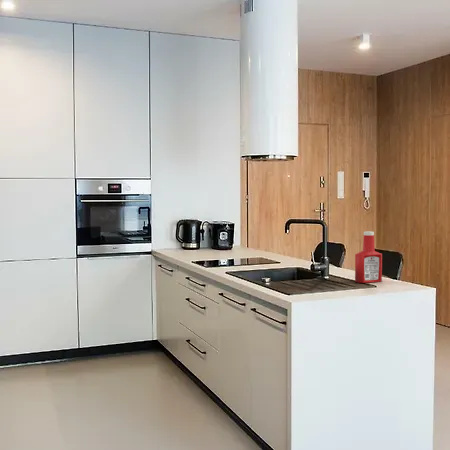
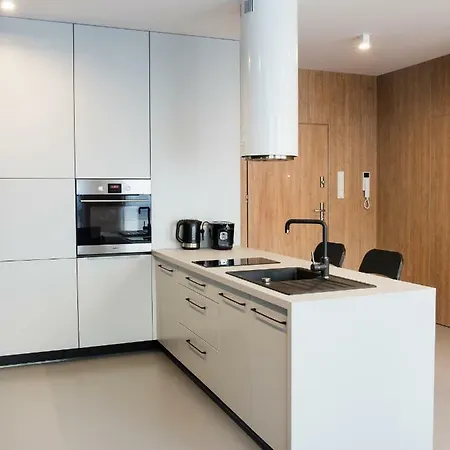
- soap bottle [354,231,383,284]
